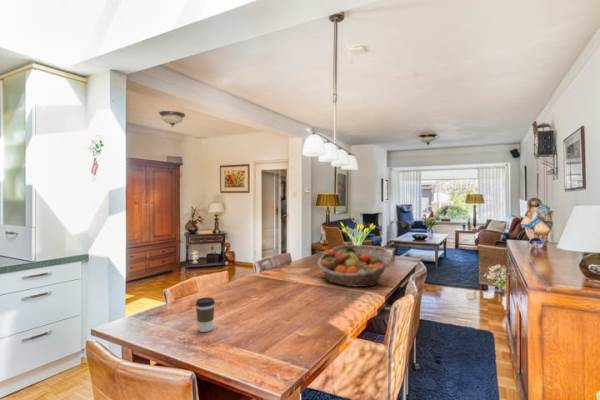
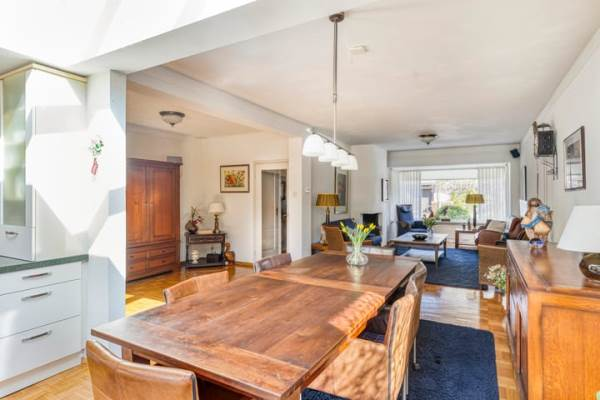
- fruit basket [316,244,392,288]
- coffee cup [195,297,216,333]
